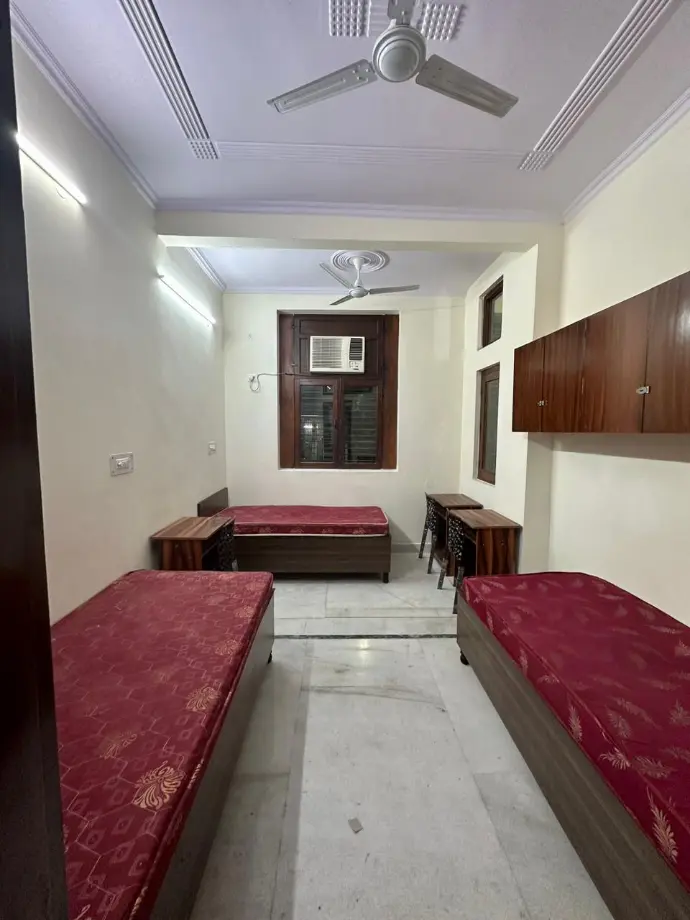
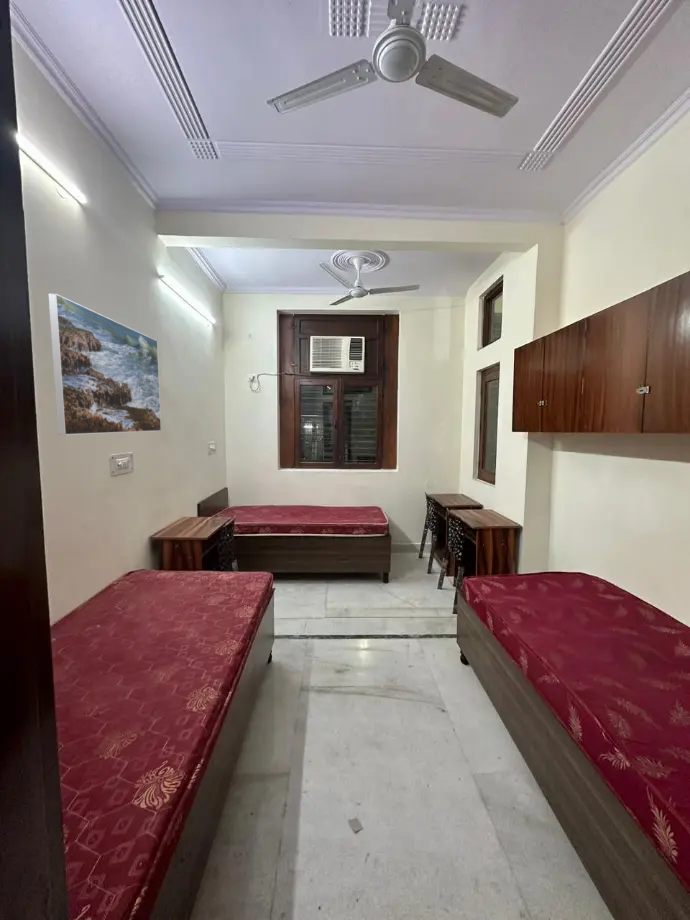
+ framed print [47,292,162,436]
